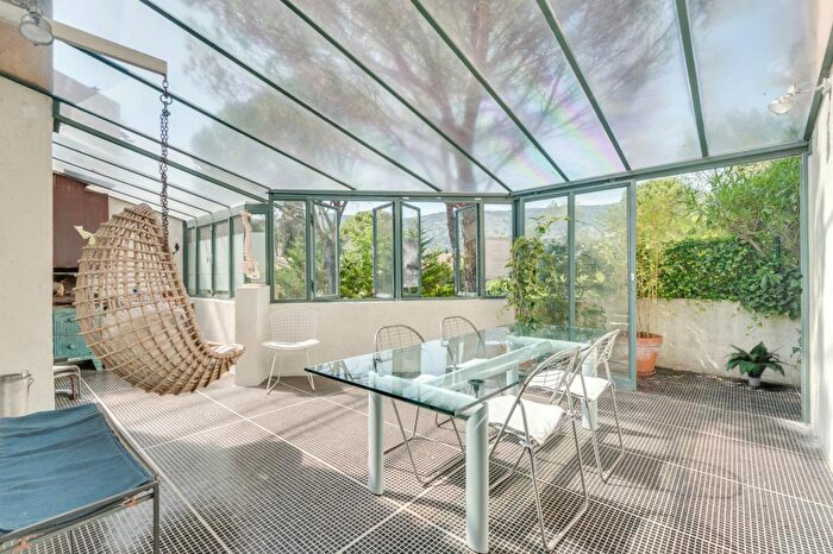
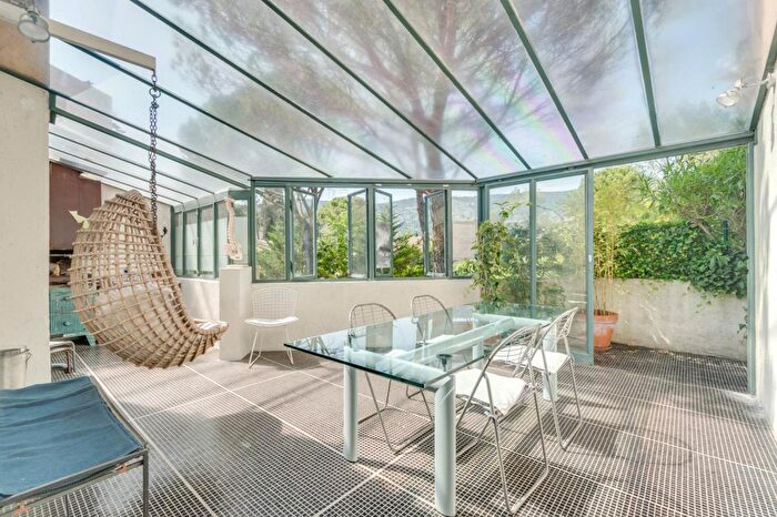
- potted plant [721,340,796,388]
